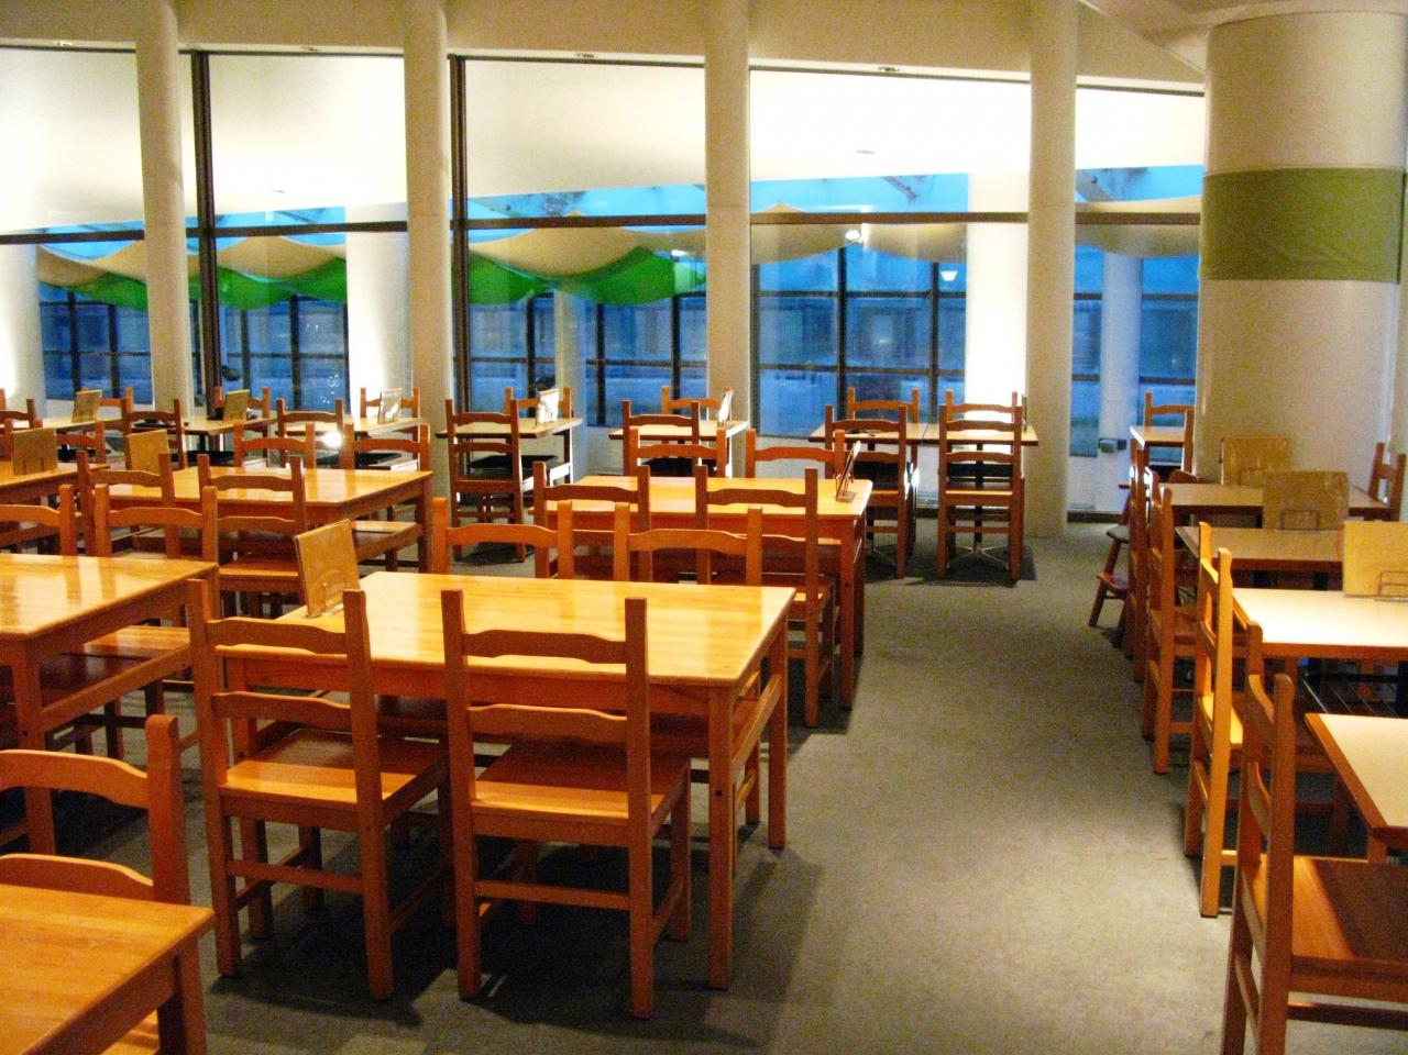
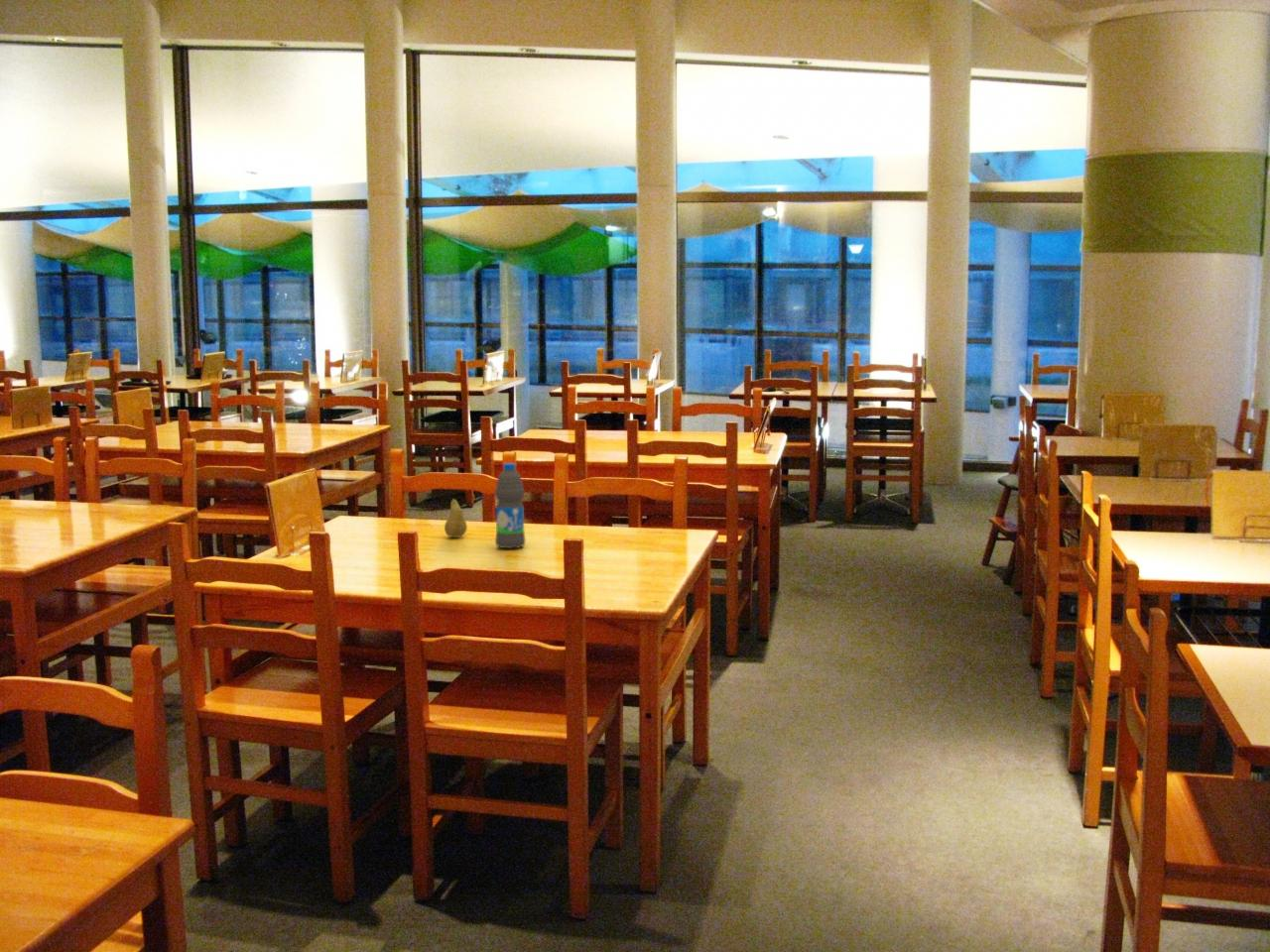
+ fruit [444,498,468,538]
+ water bottle [494,462,526,549]
